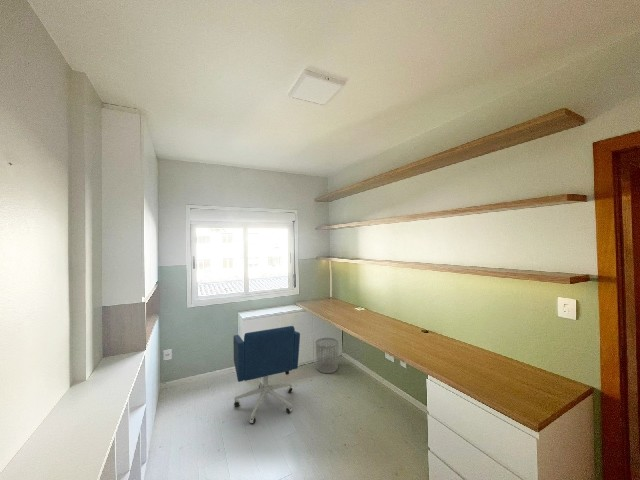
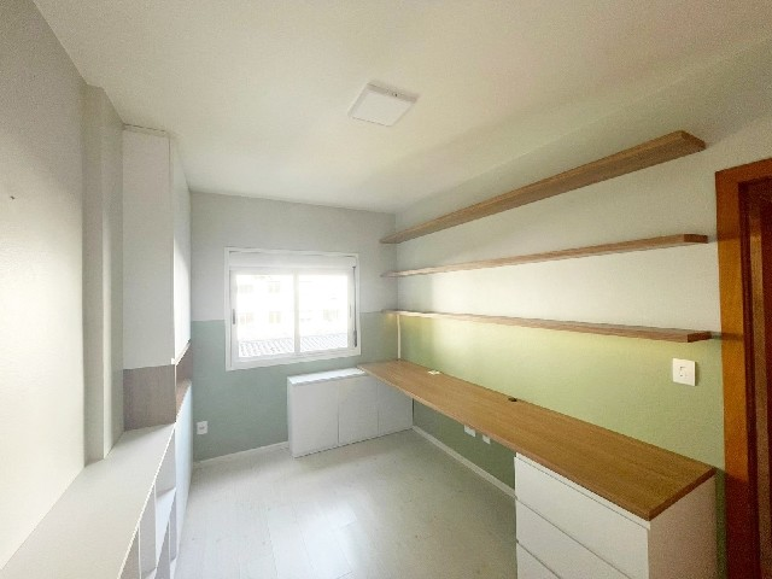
- office chair [232,325,301,425]
- waste bin [315,337,339,374]
